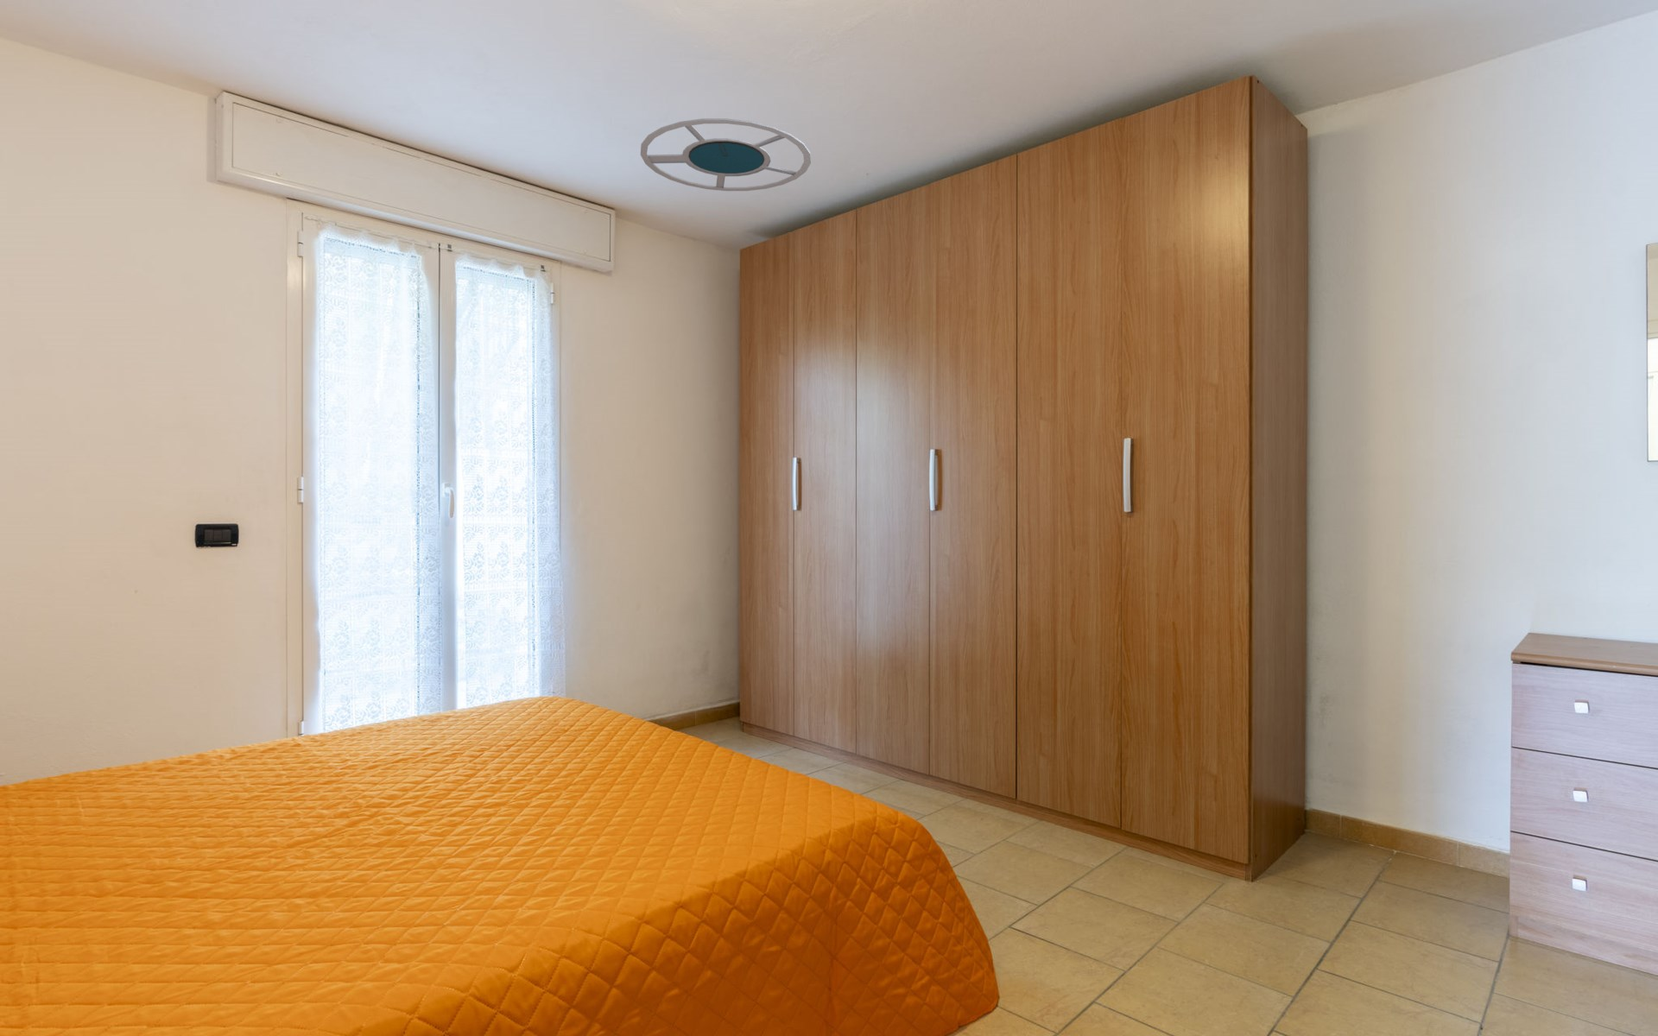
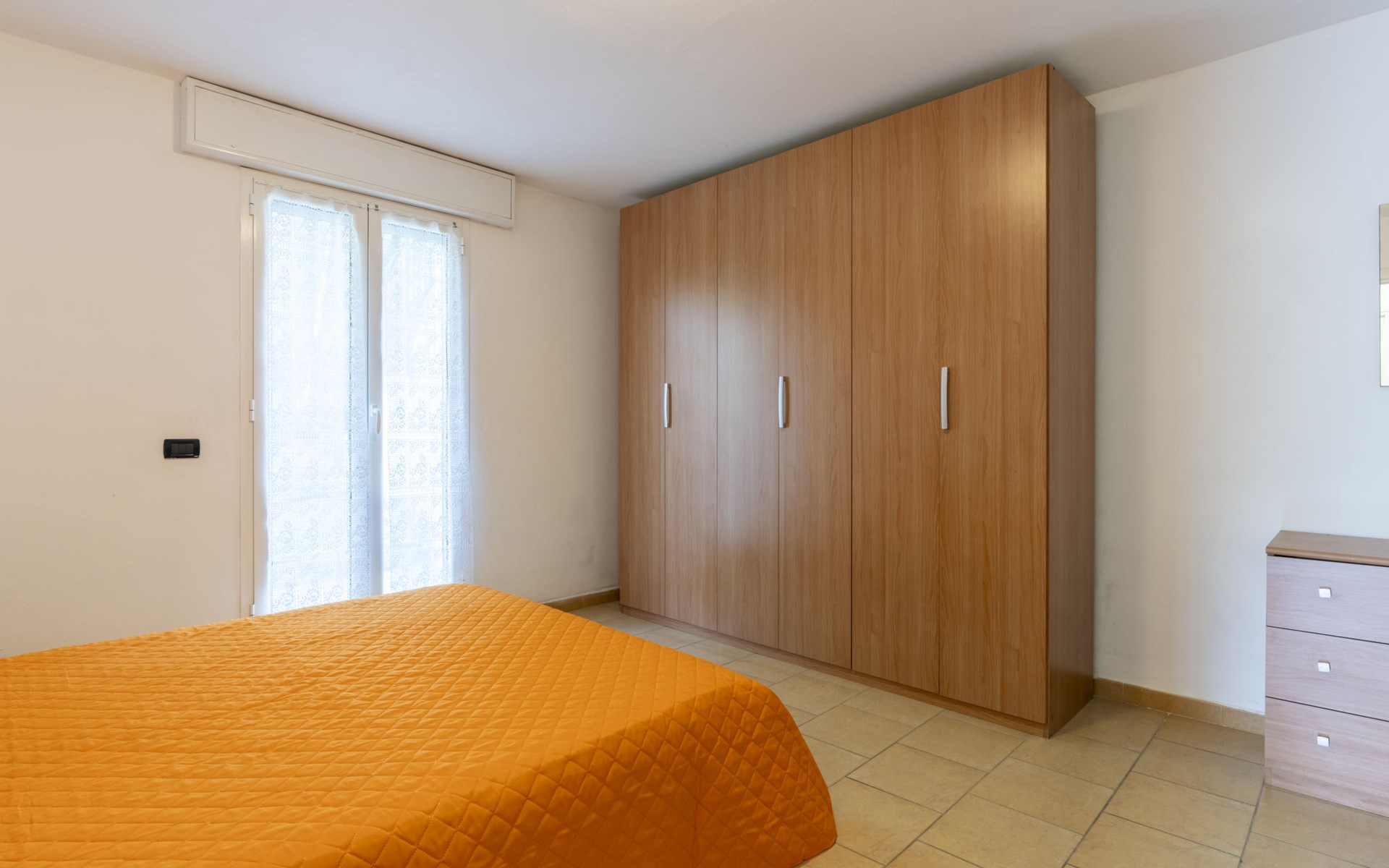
- ceiling lamp [640,117,812,192]
